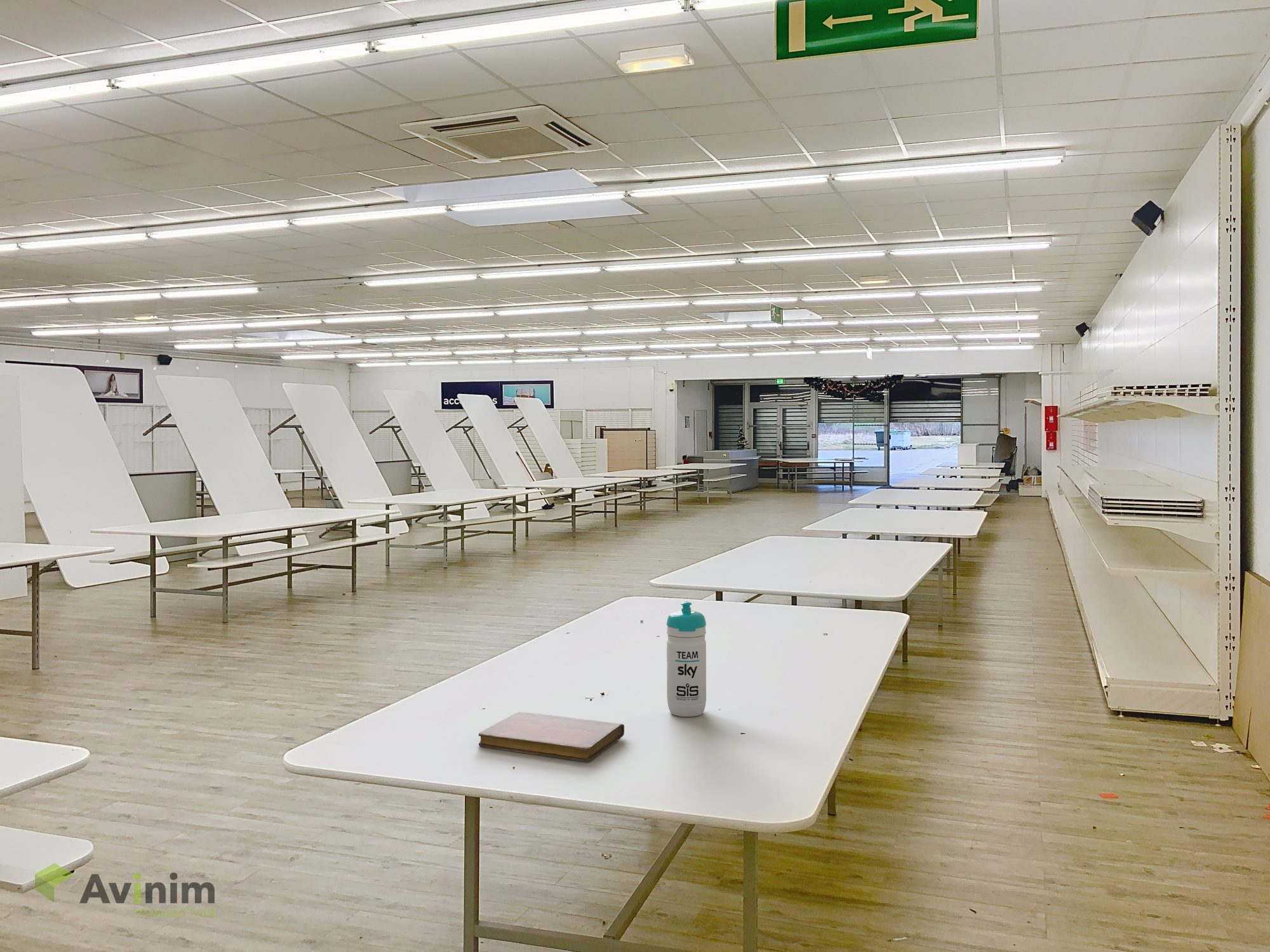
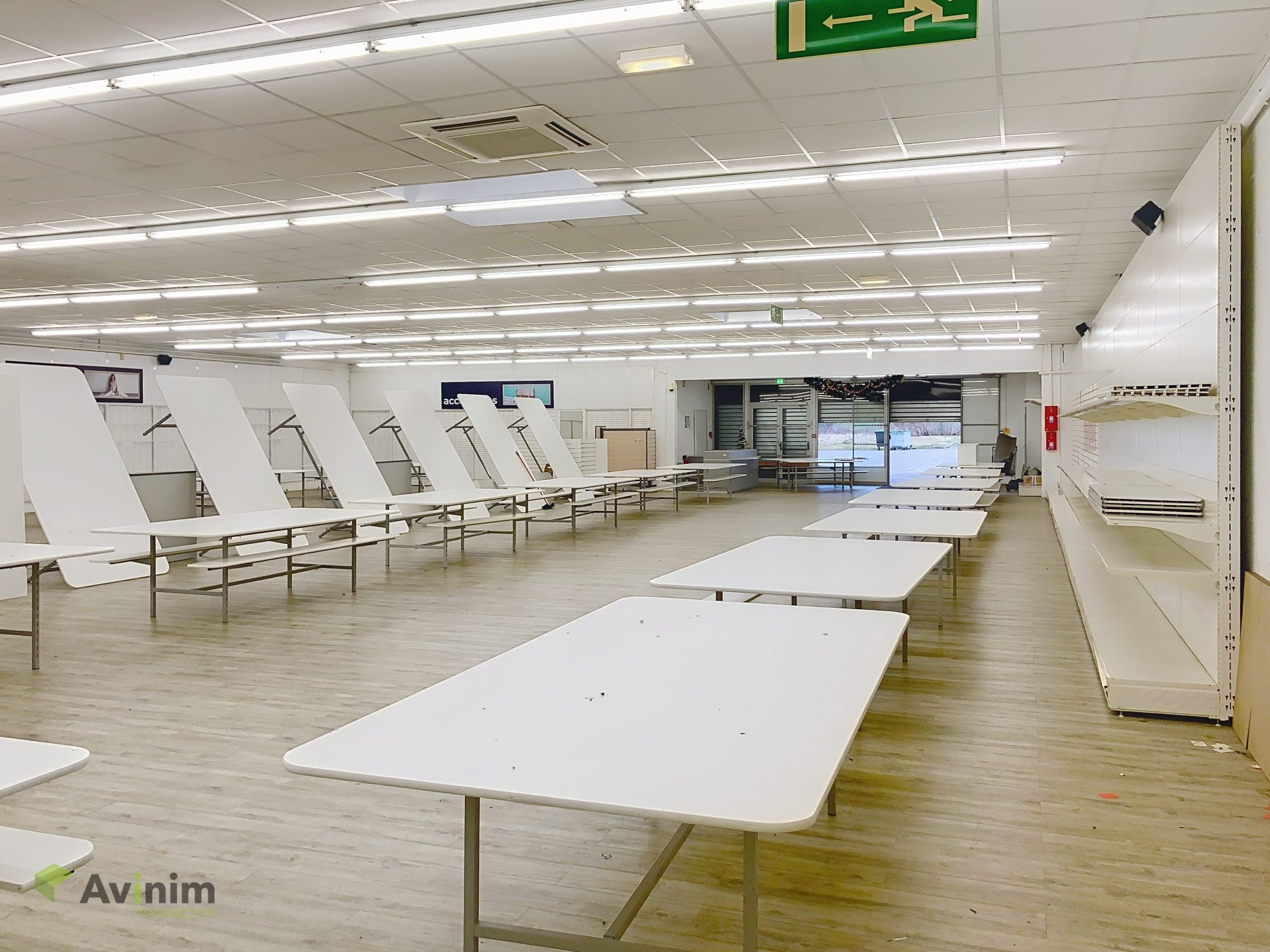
- water bottle [666,601,707,717]
- notebook [478,711,625,762]
